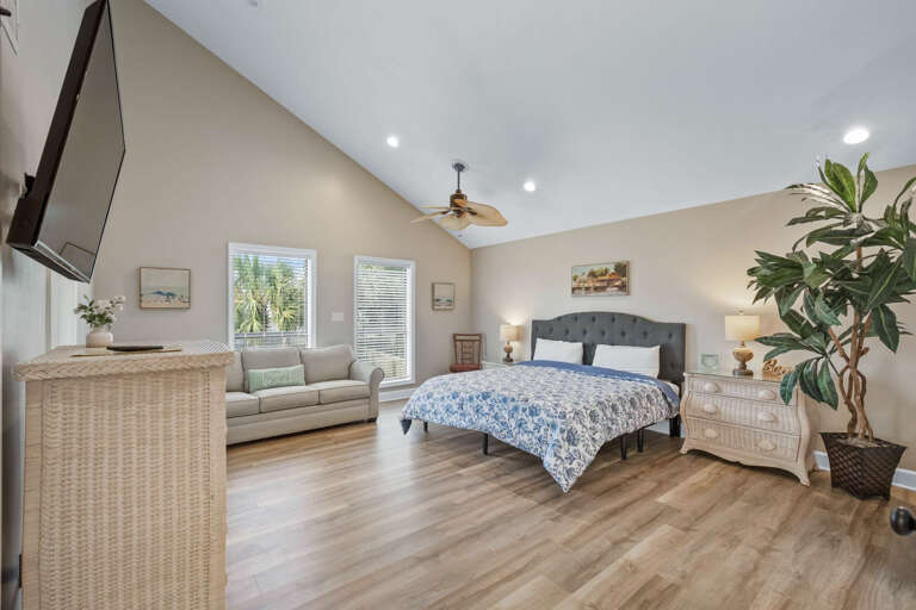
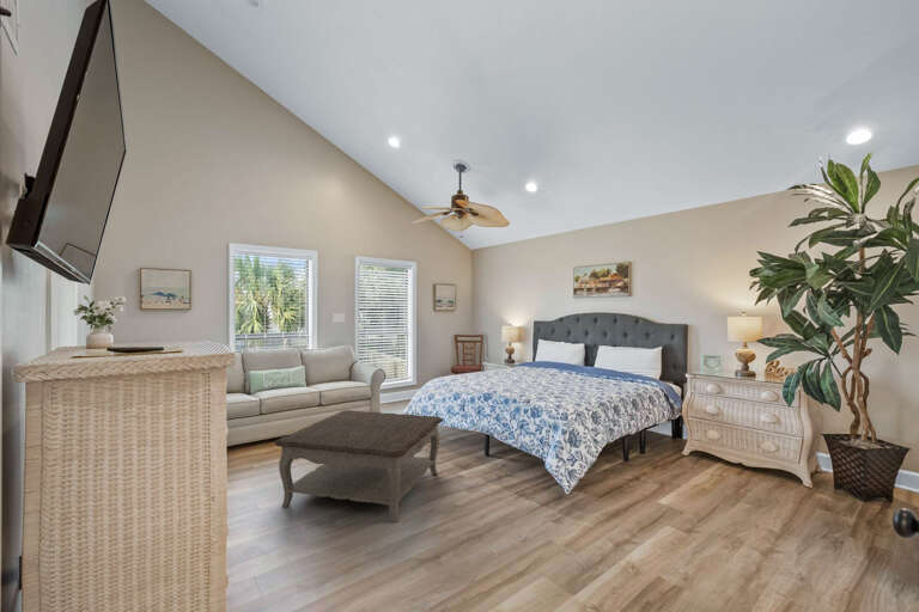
+ coffee table [274,409,444,525]
